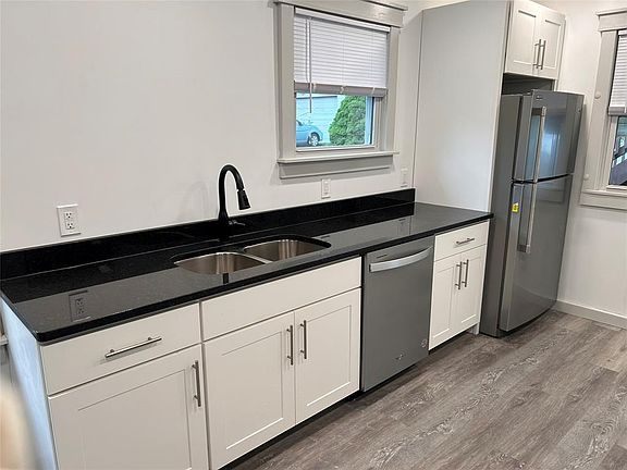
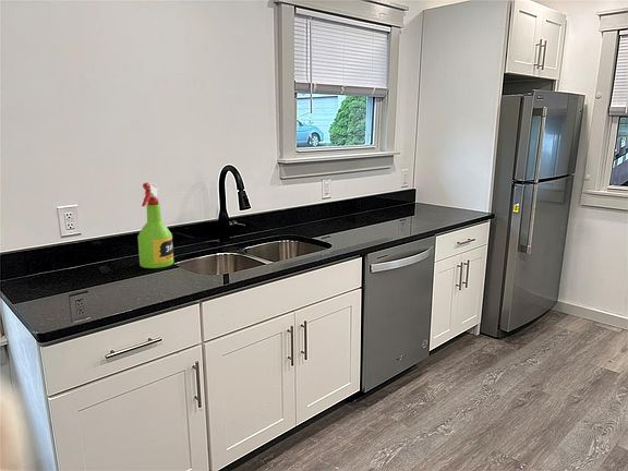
+ spray bottle [136,182,174,269]
